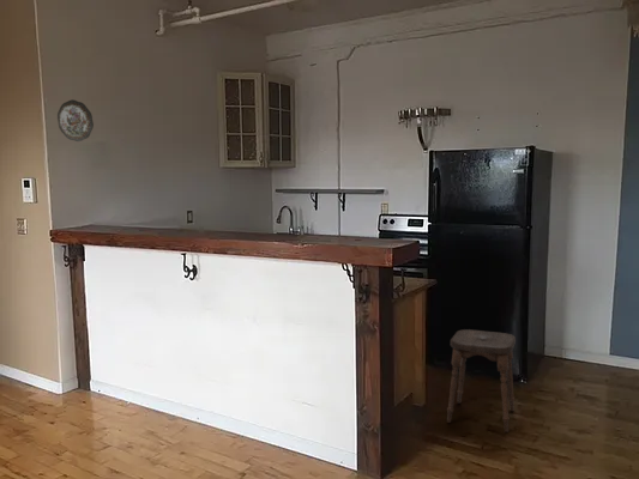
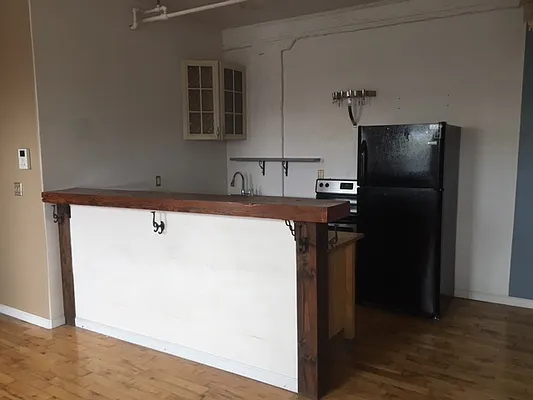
- stool [446,328,517,433]
- decorative plate [56,98,95,143]
